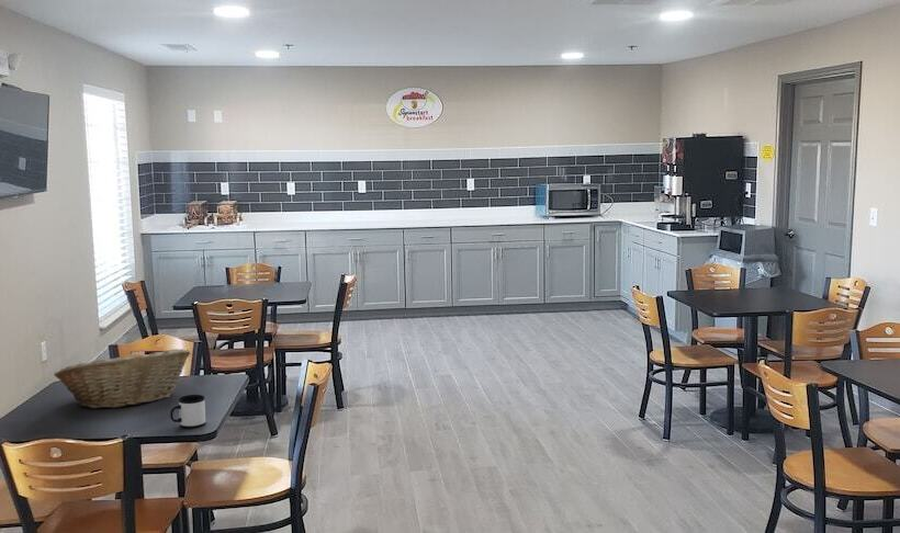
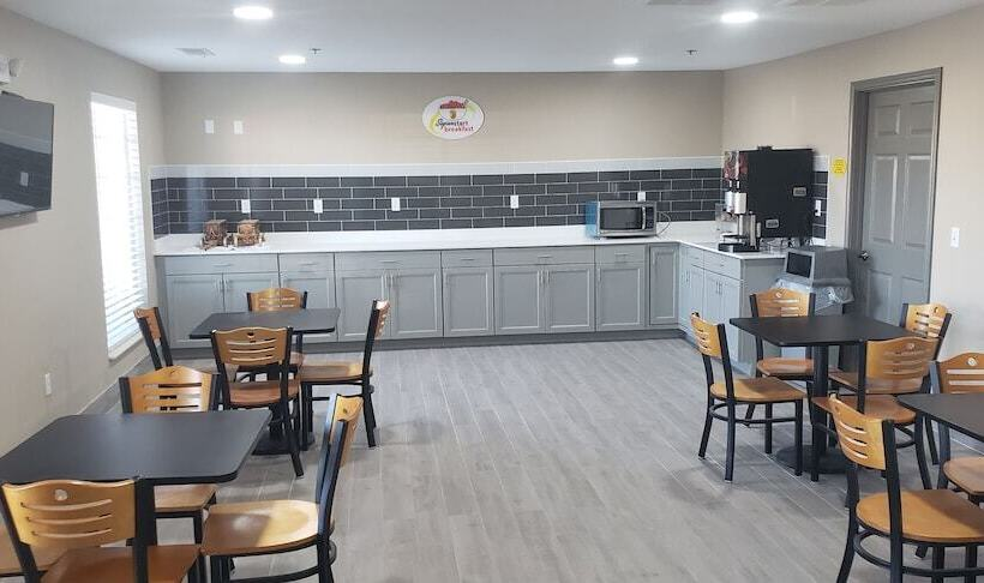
- mug [169,394,206,430]
- fruit basket [53,348,191,409]
